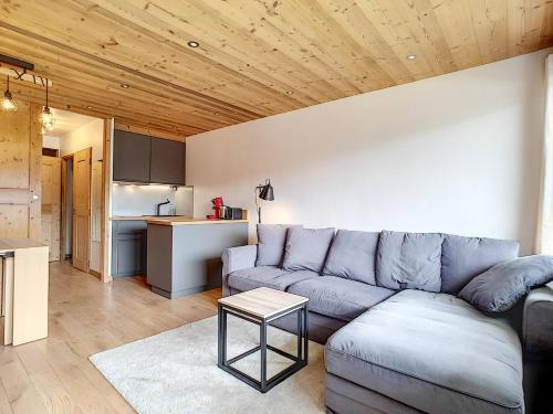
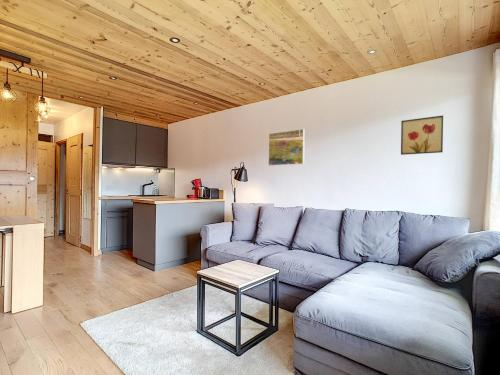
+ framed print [267,128,306,167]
+ wall art [400,115,444,156]
